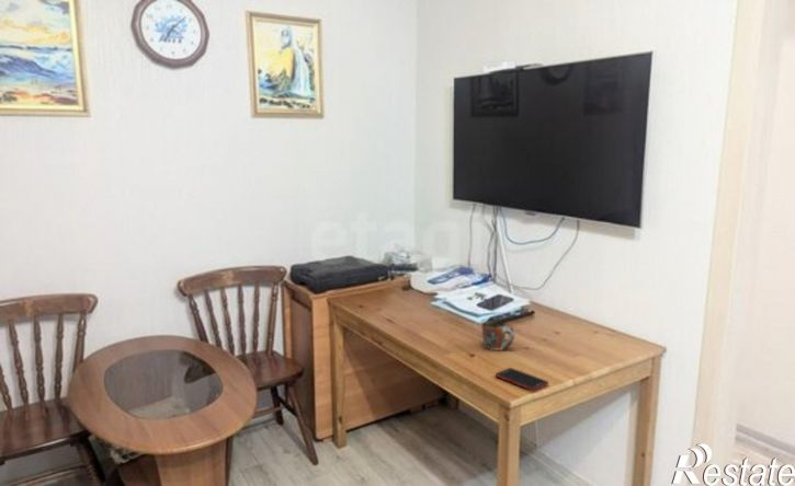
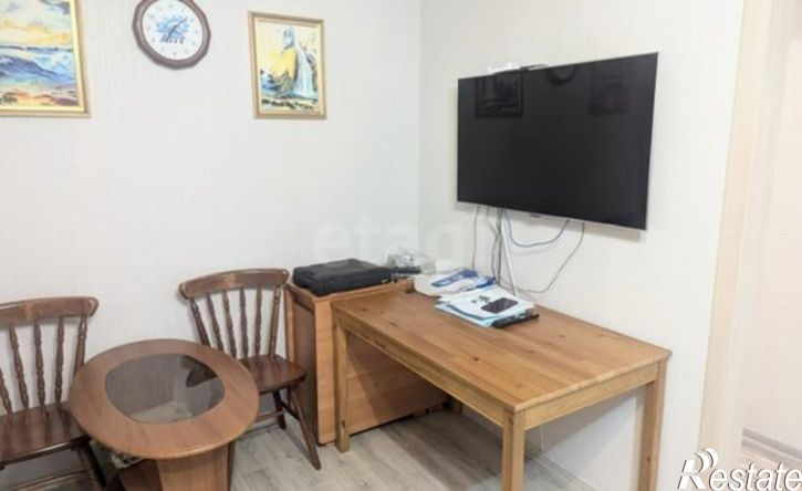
- cell phone [495,367,549,392]
- mug [479,320,515,351]
